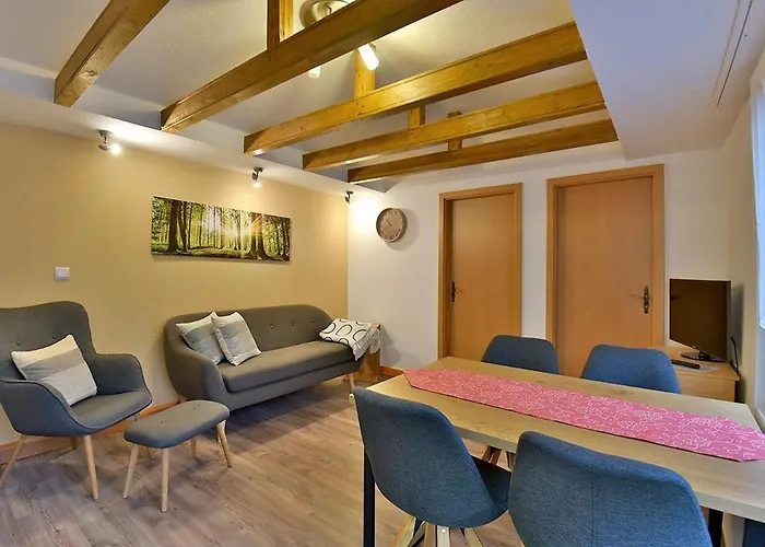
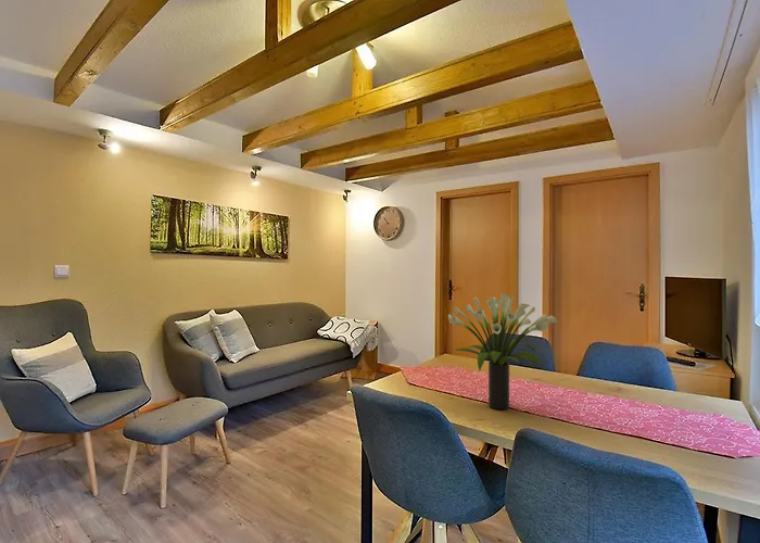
+ flower arrangement [447,292,558,411]
